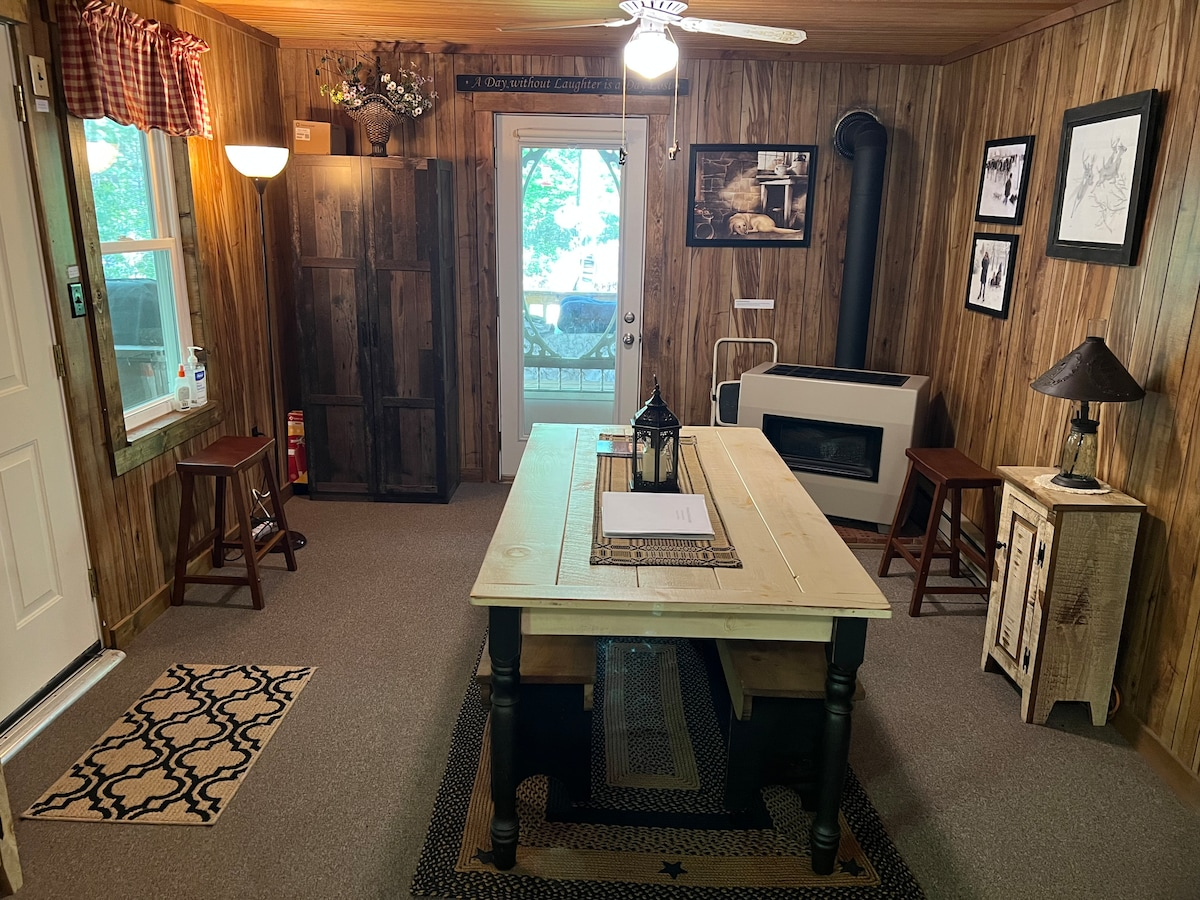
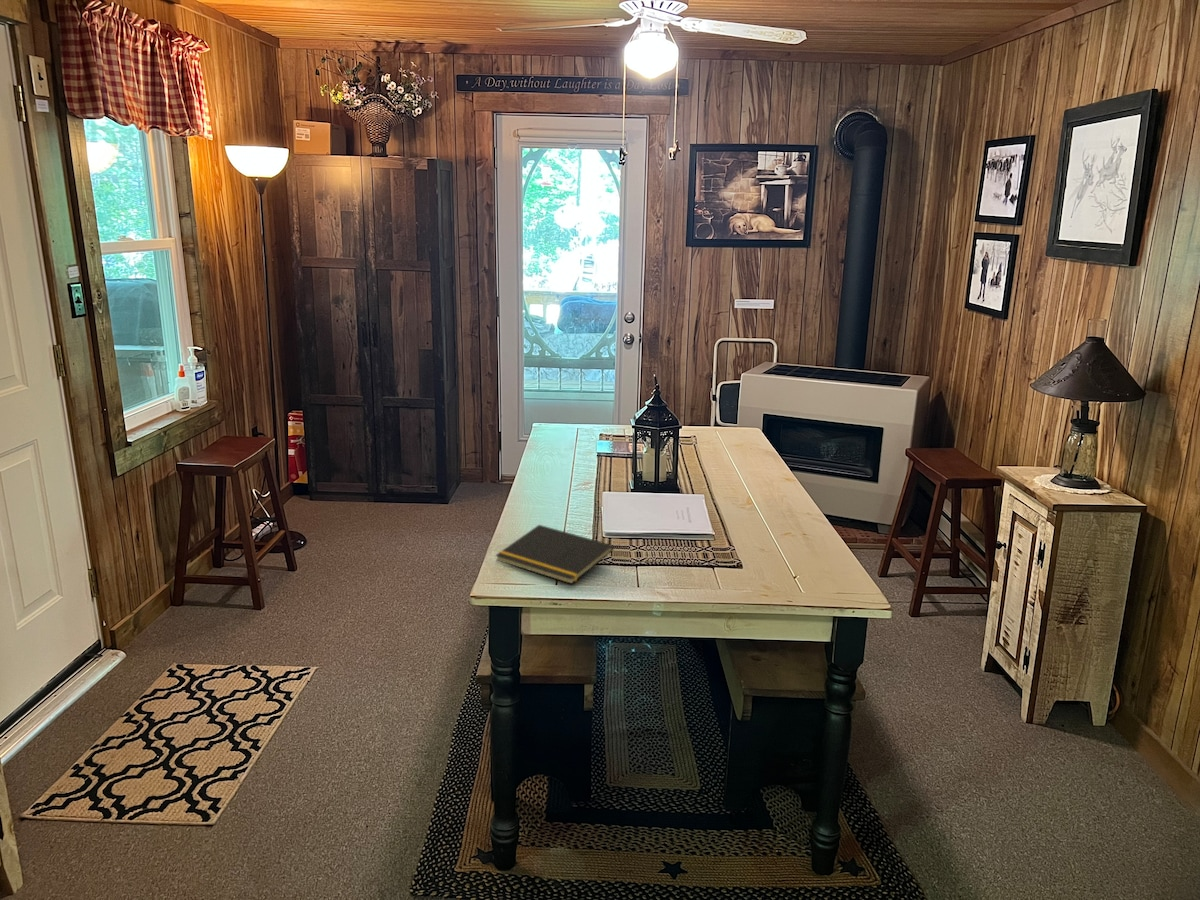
+ notepad [494,524,615,585]
